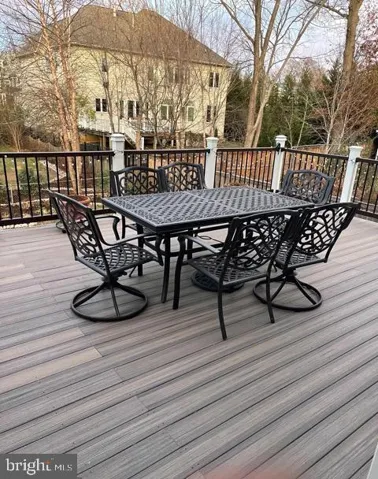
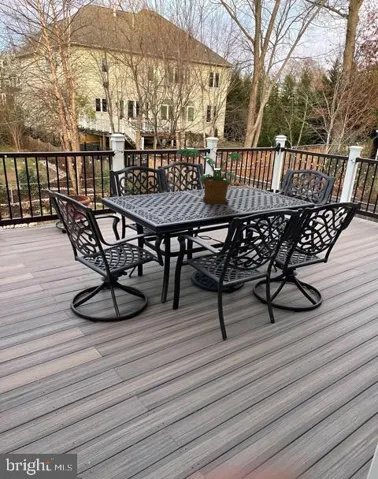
+ potted plant [175,147,244,205]
